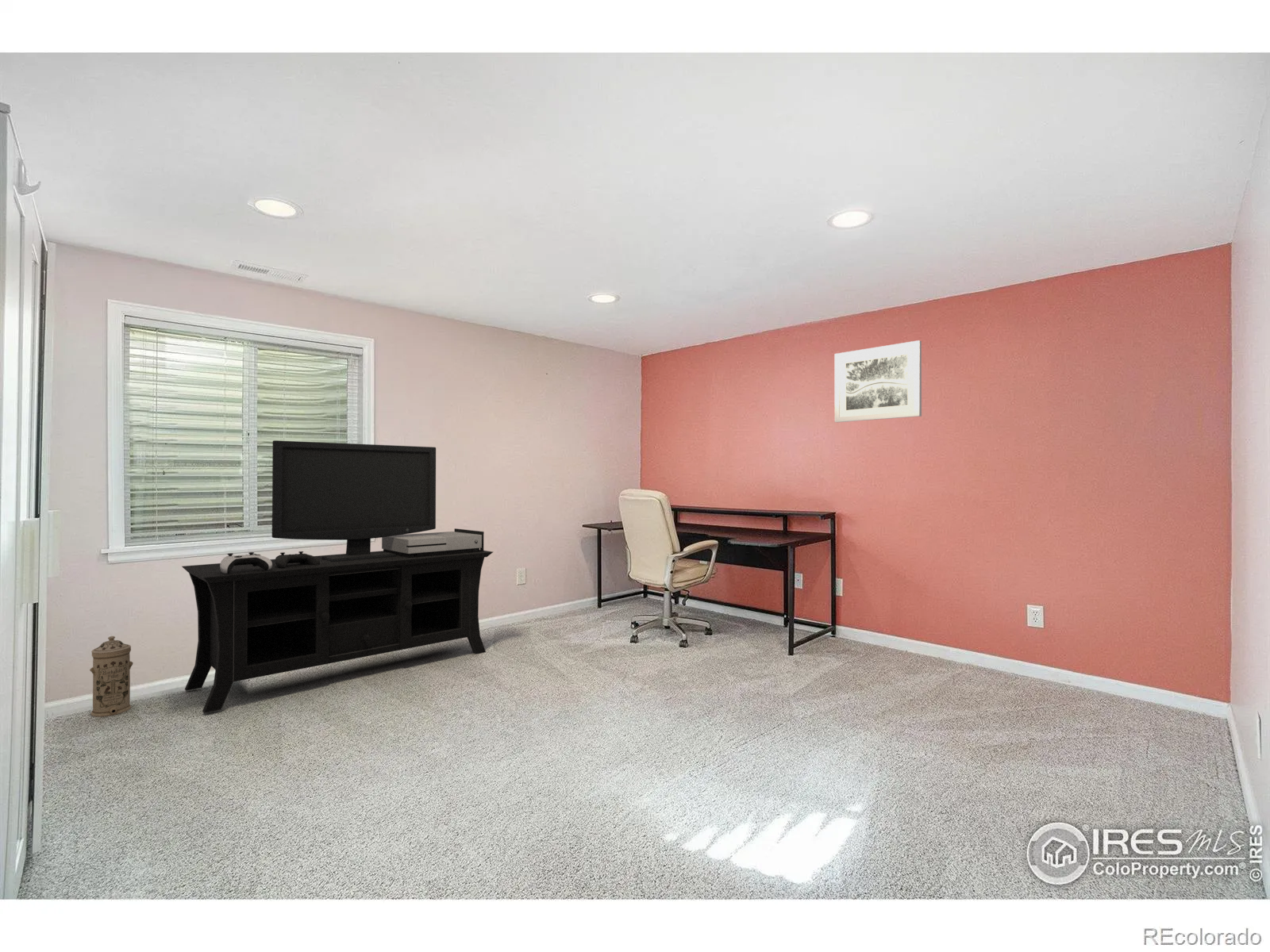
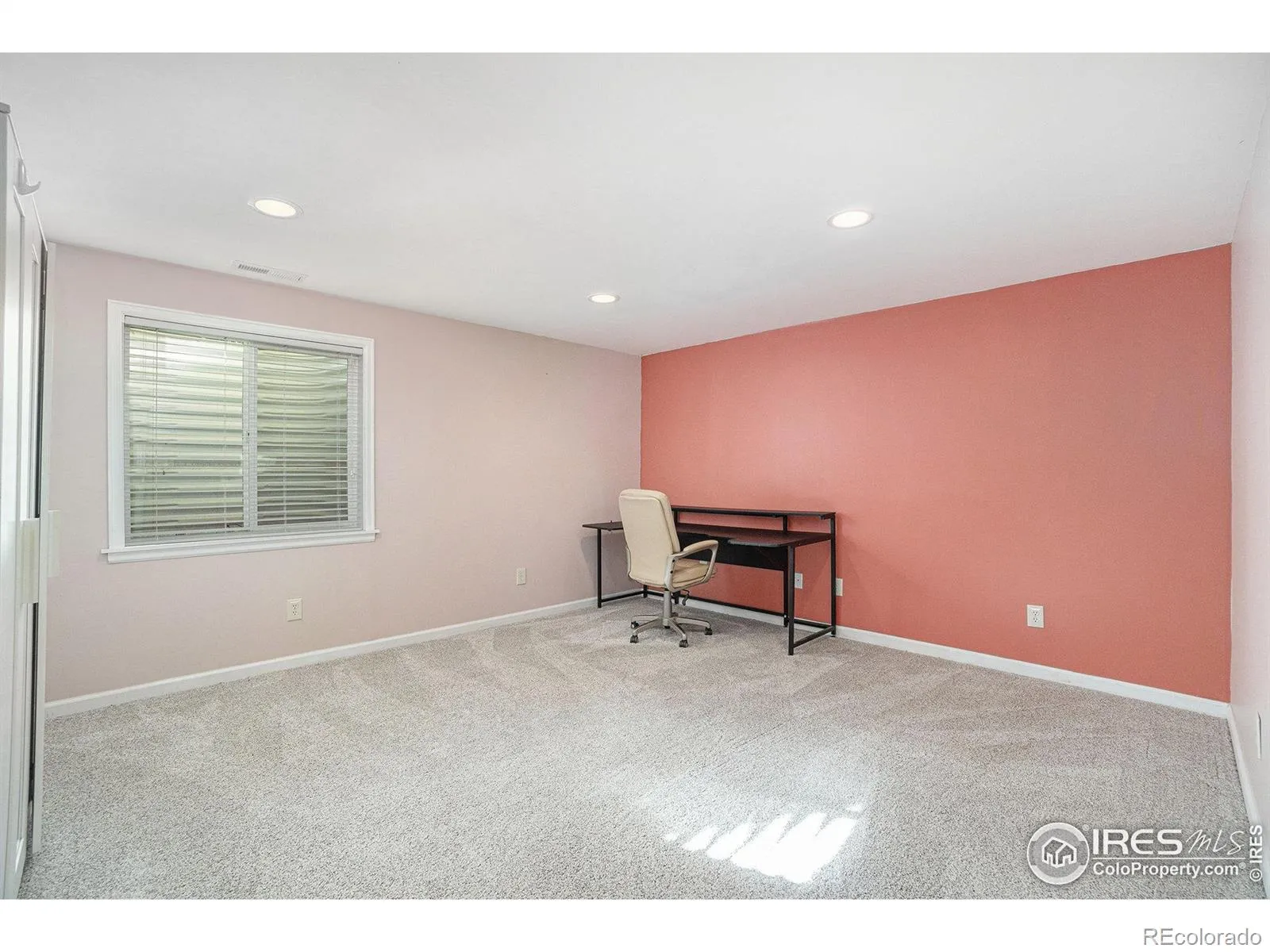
- water filter [89,635,134,718]
- wall art [834,340,922,423]
- media console [181,440,494,714]
